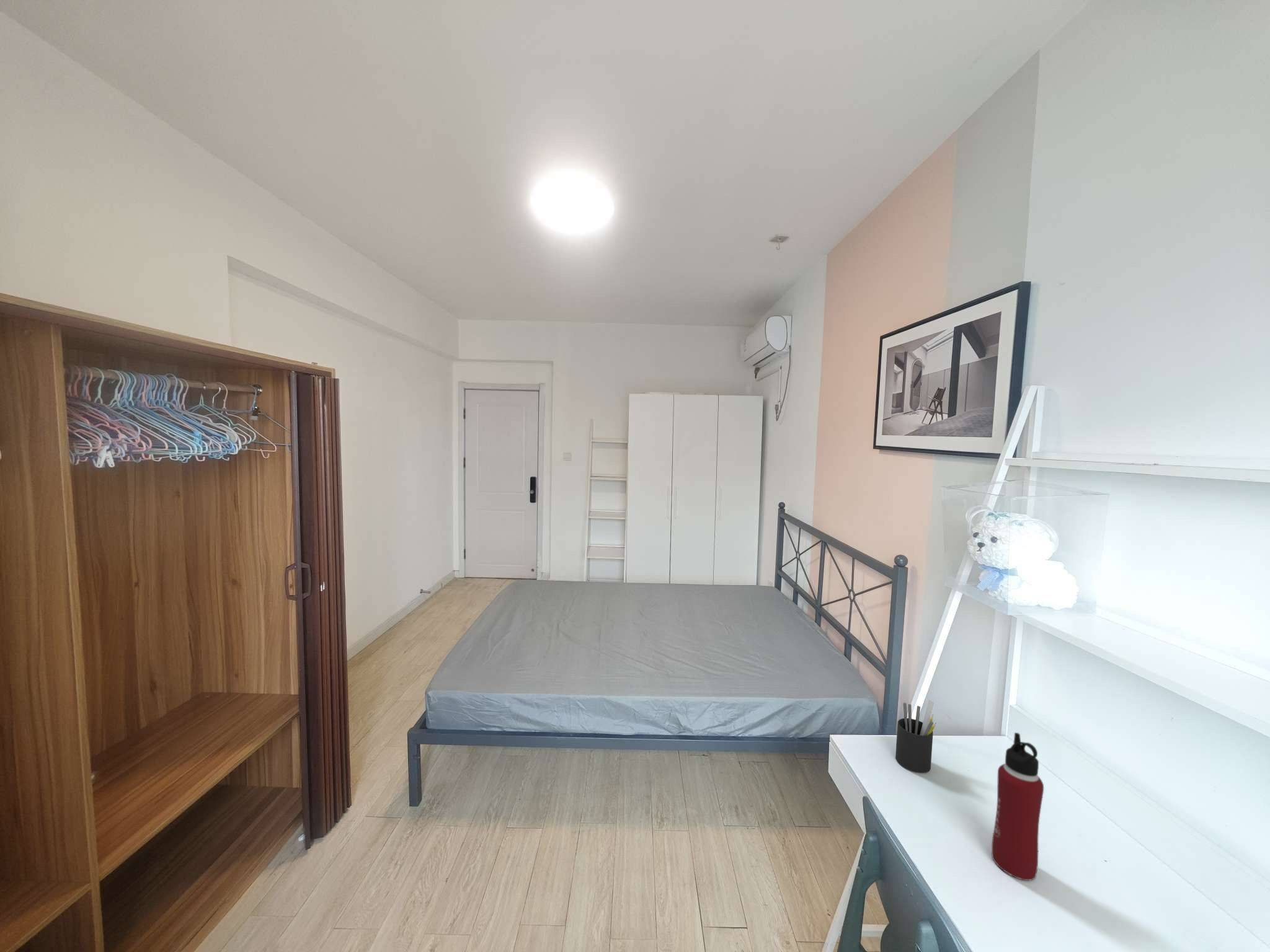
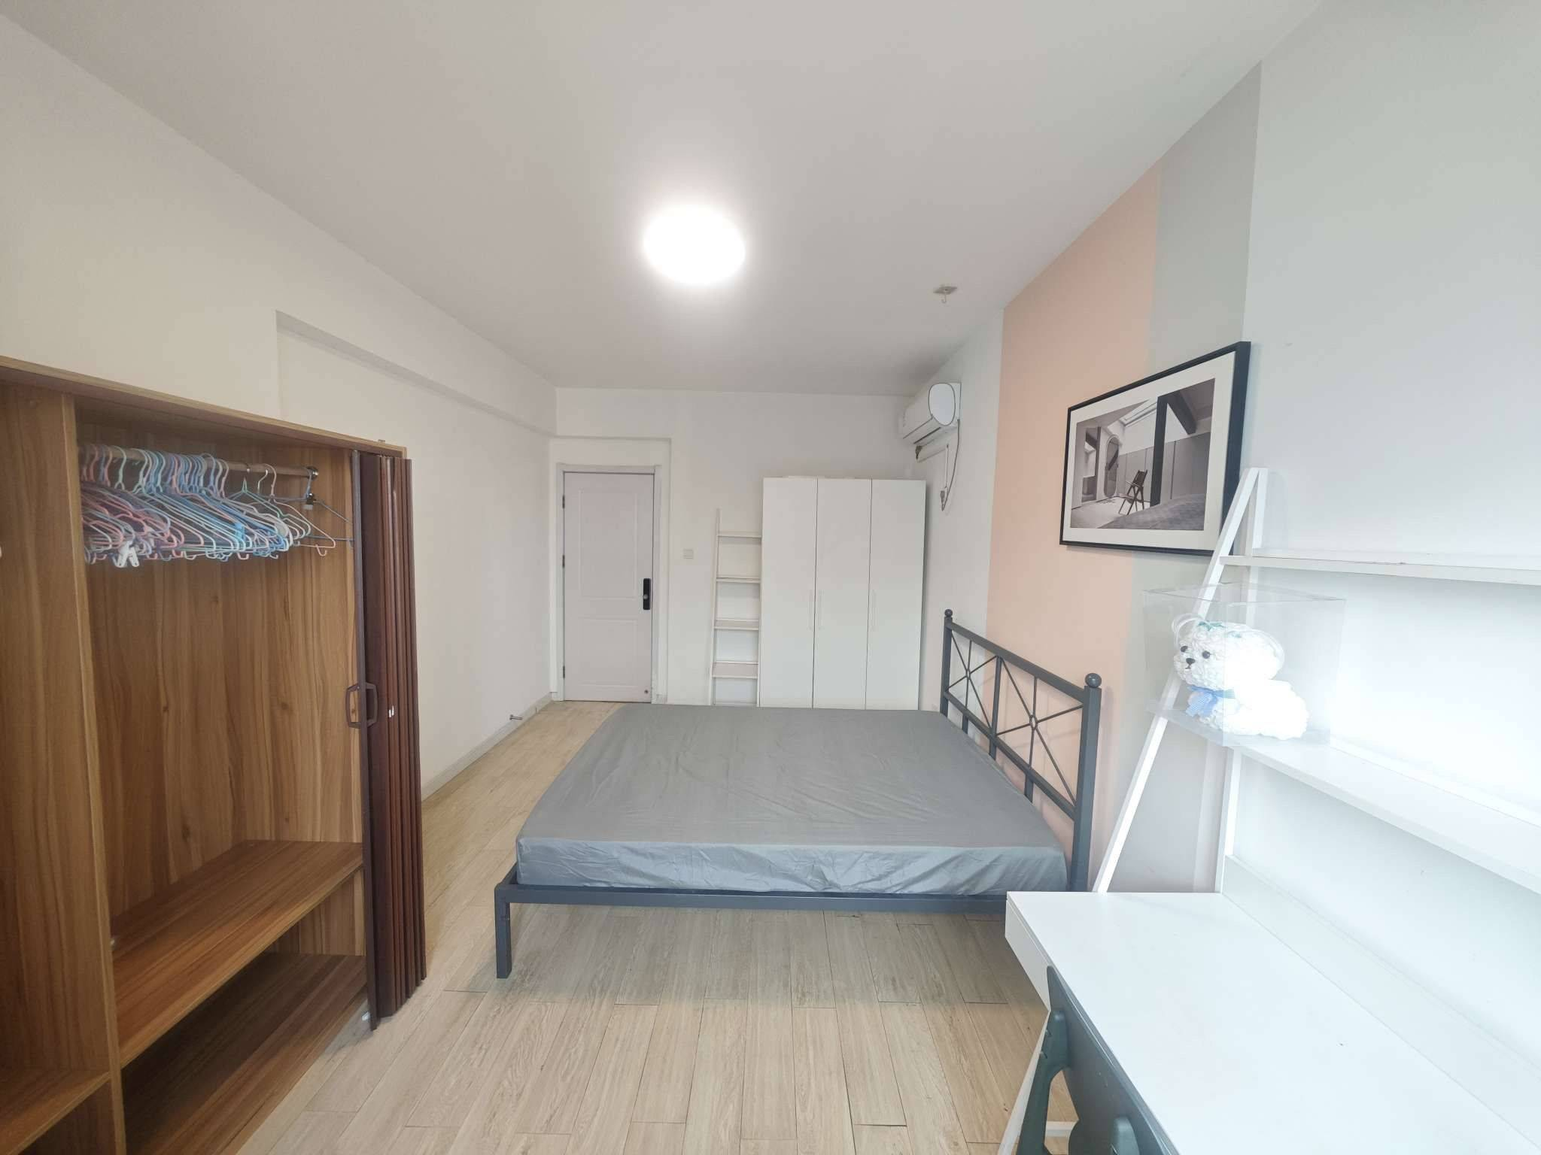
- pen holder [895,699,937,774]
- water bottle [991,732,1044,881]
